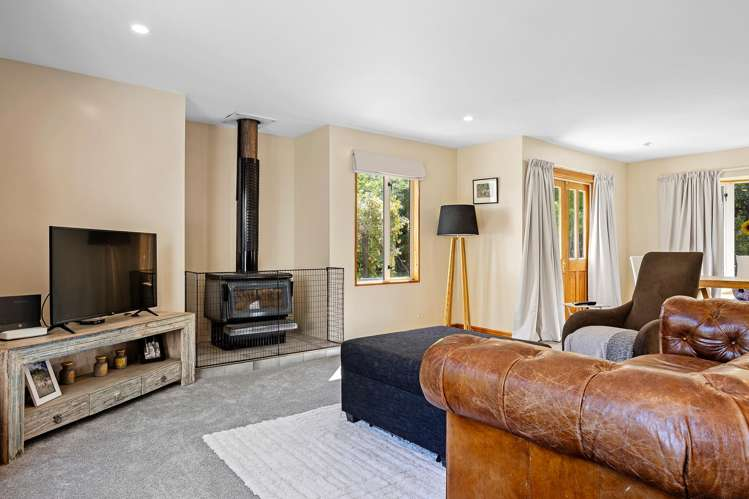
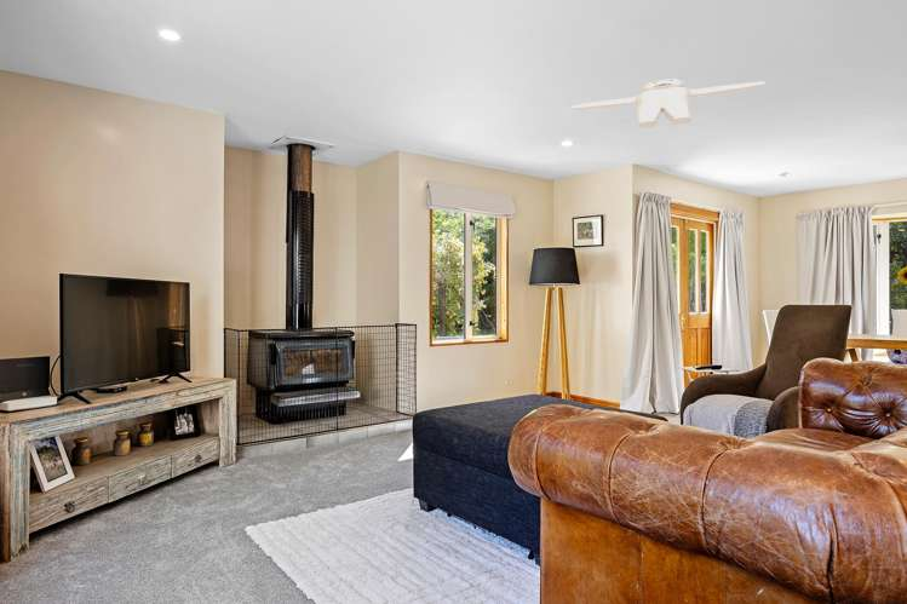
+ ceiling fan [570,79,768,130]
